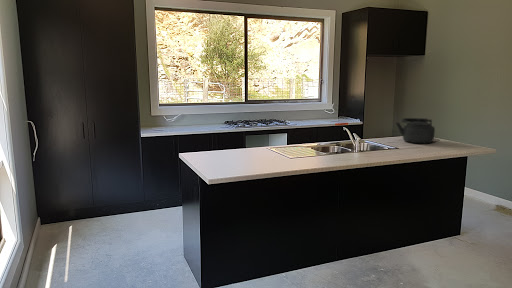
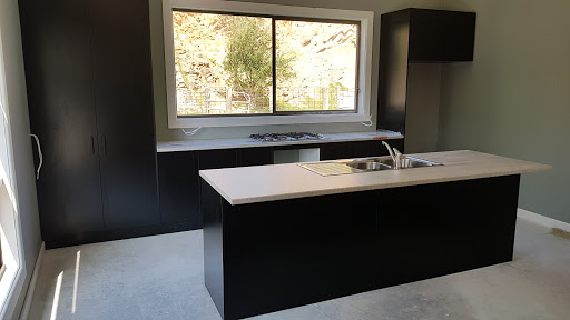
- kettle [395,117,436,144]
